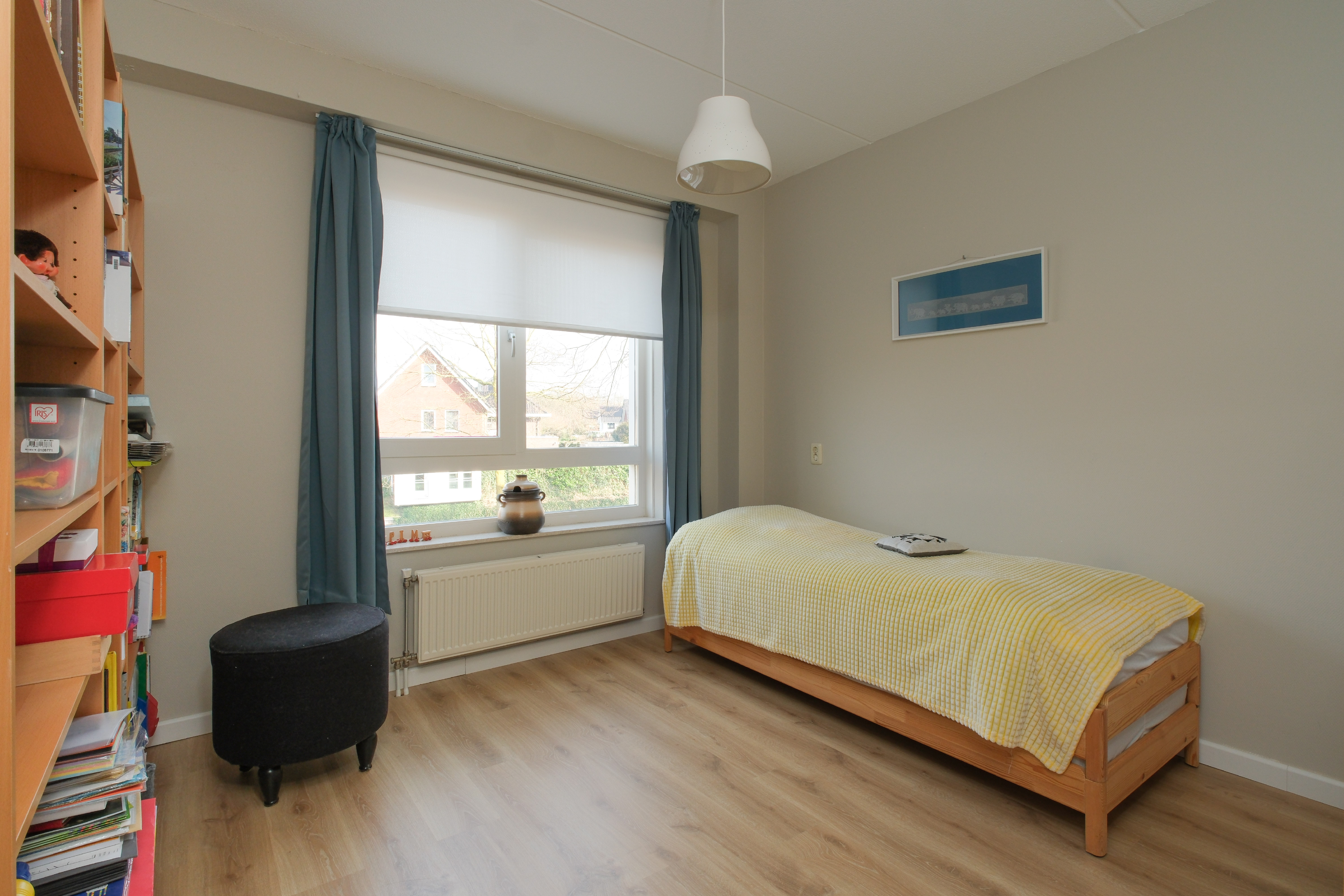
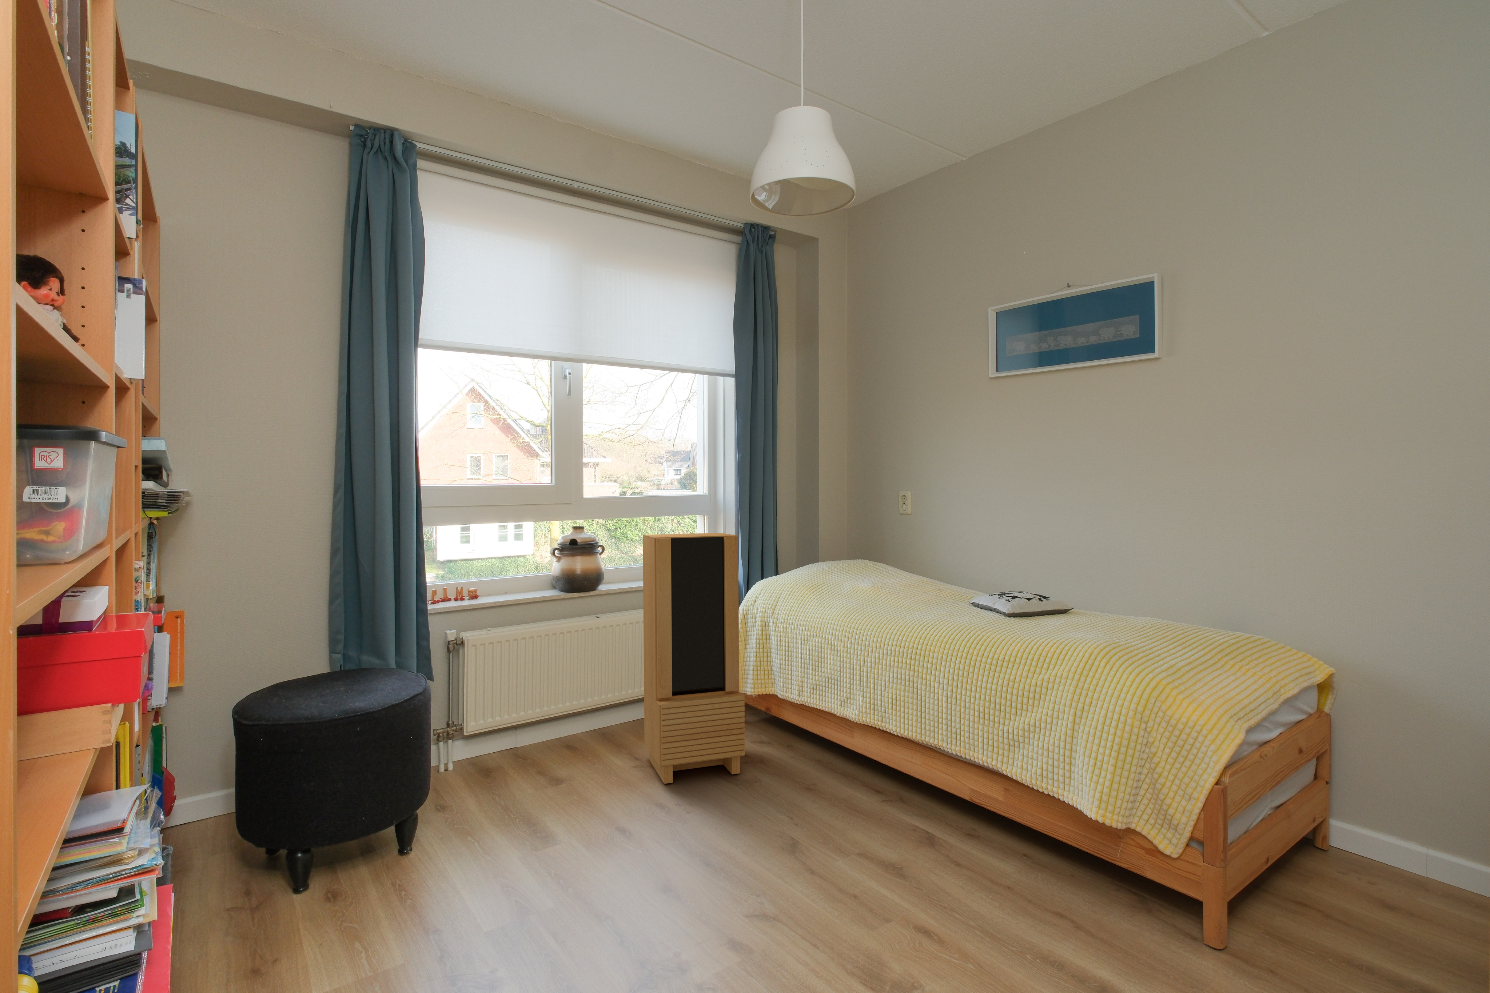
+ storage cabinet [642,533,745,784]
